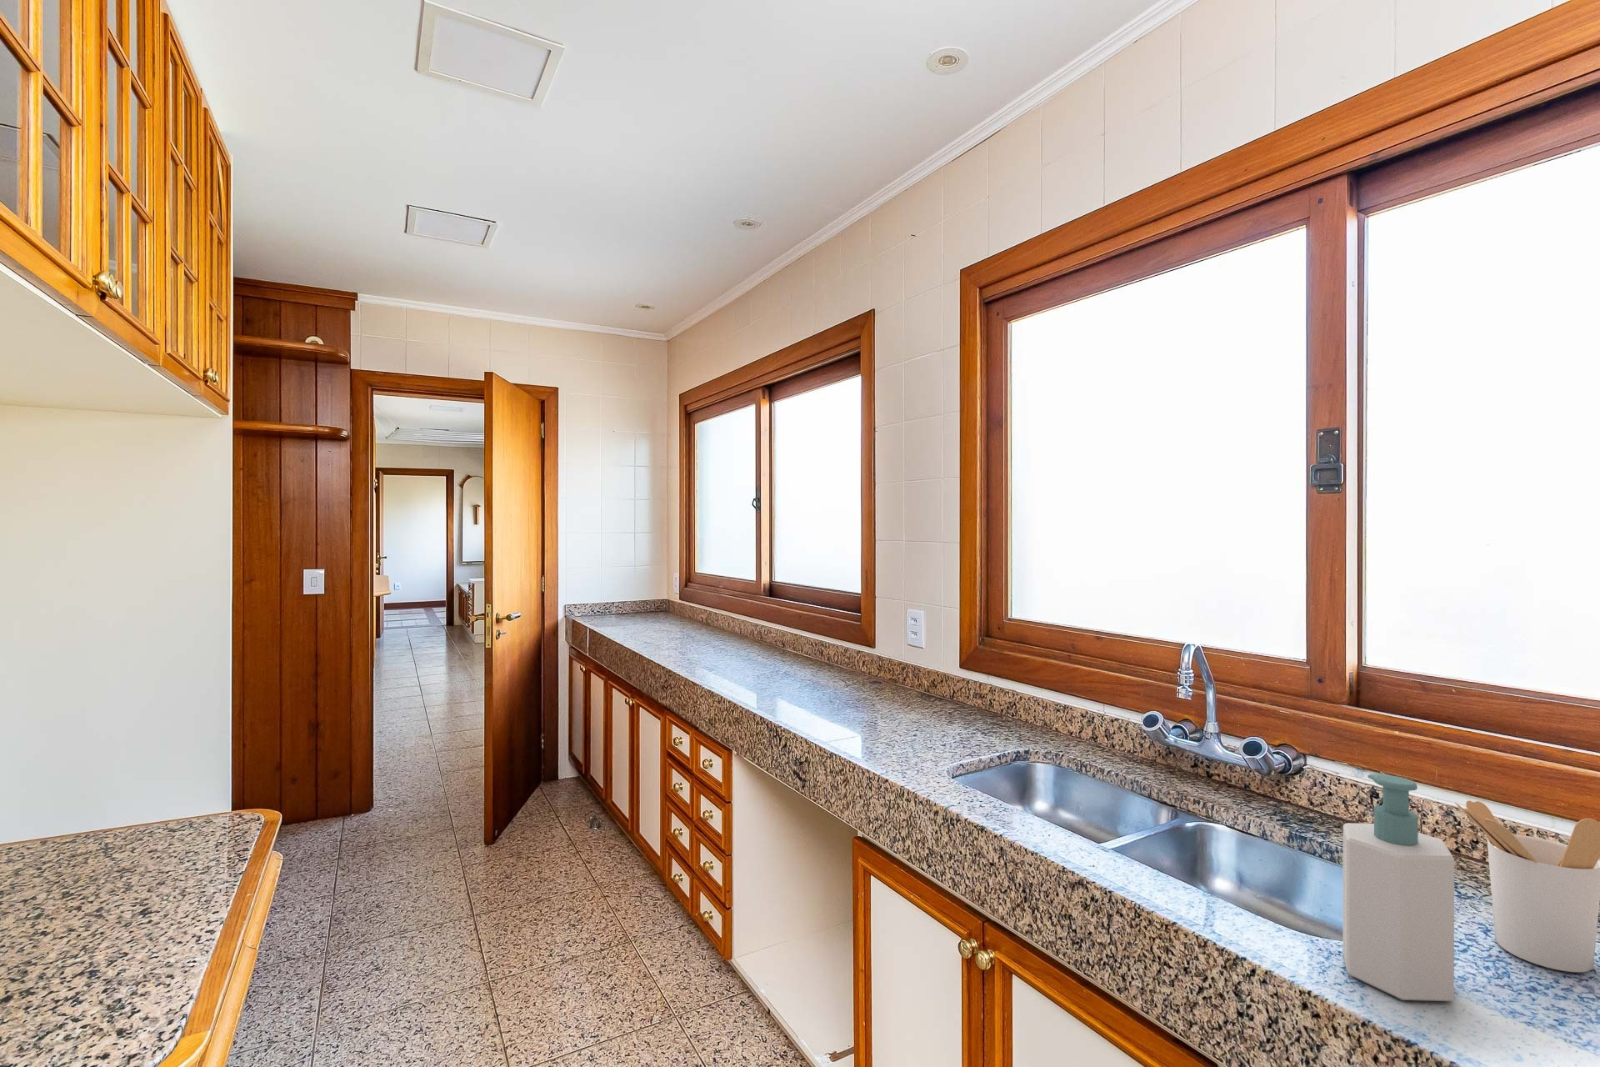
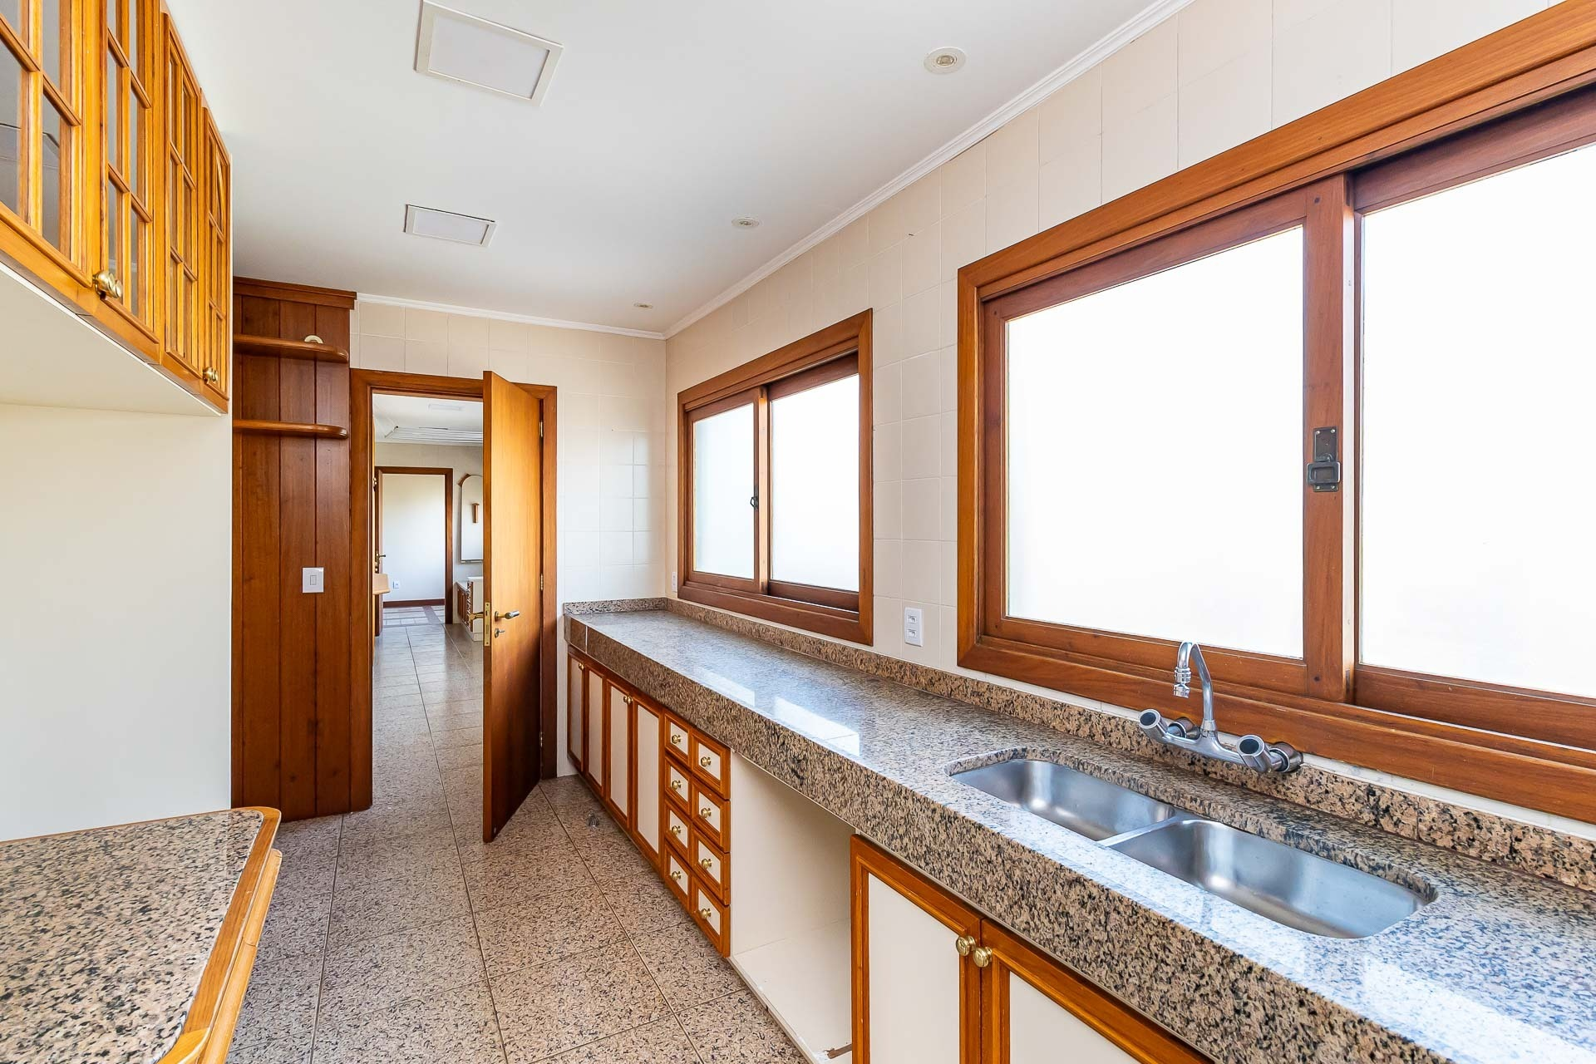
- soap bottle [1343,773,1455,1002]
- utensil holder [1455,800,1600,973]
